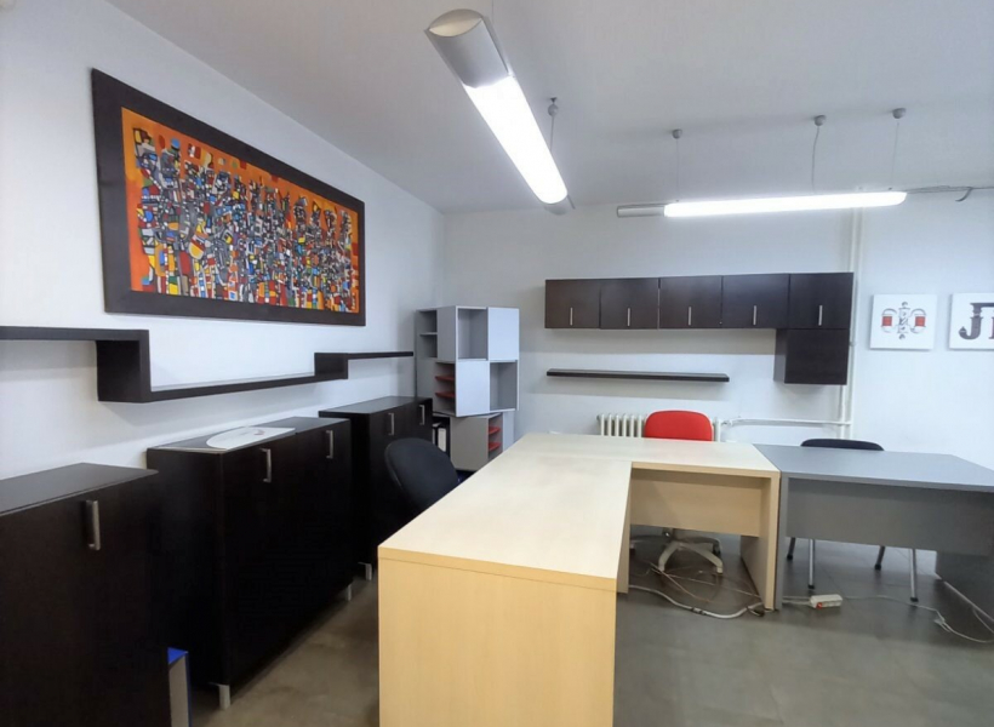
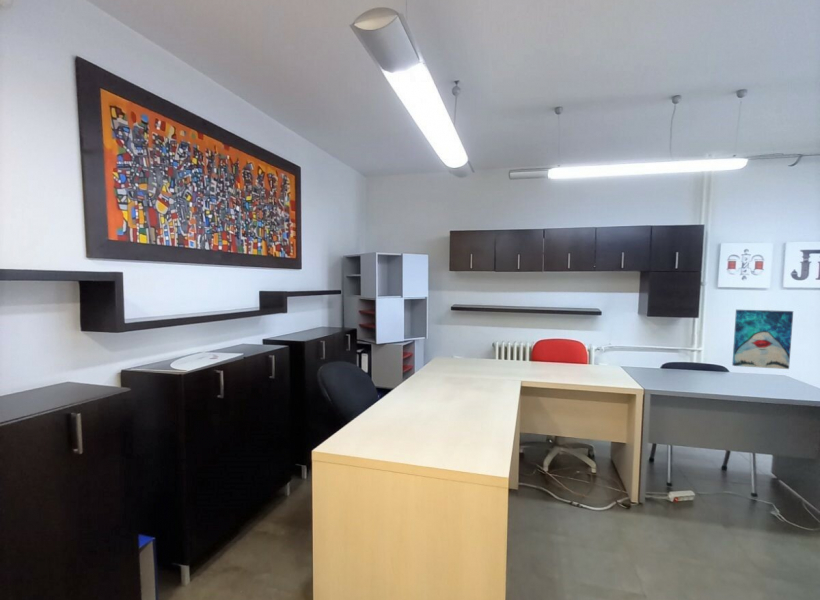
+ wall art [731,309,794,370]
